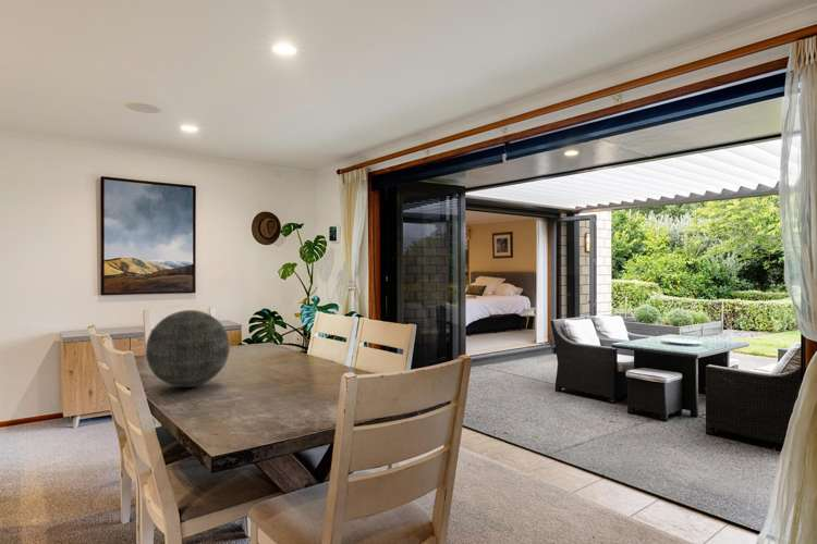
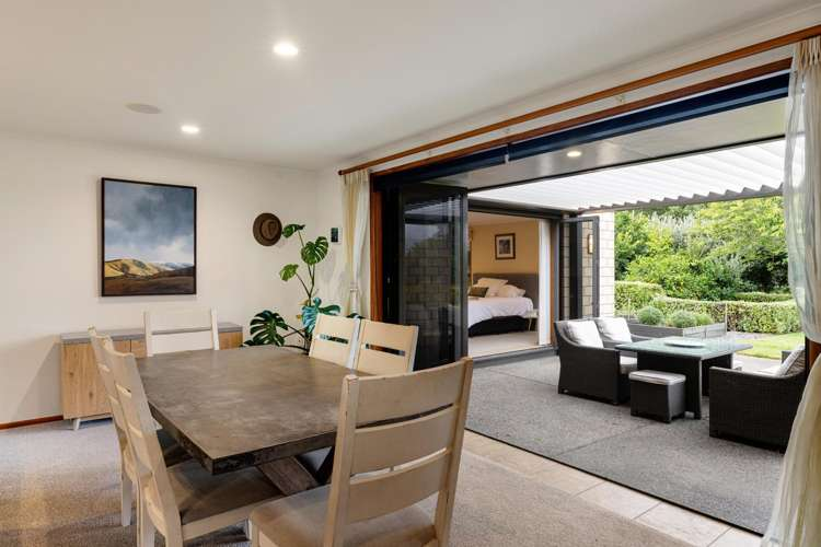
- decorative orb [145,309,231,388]
